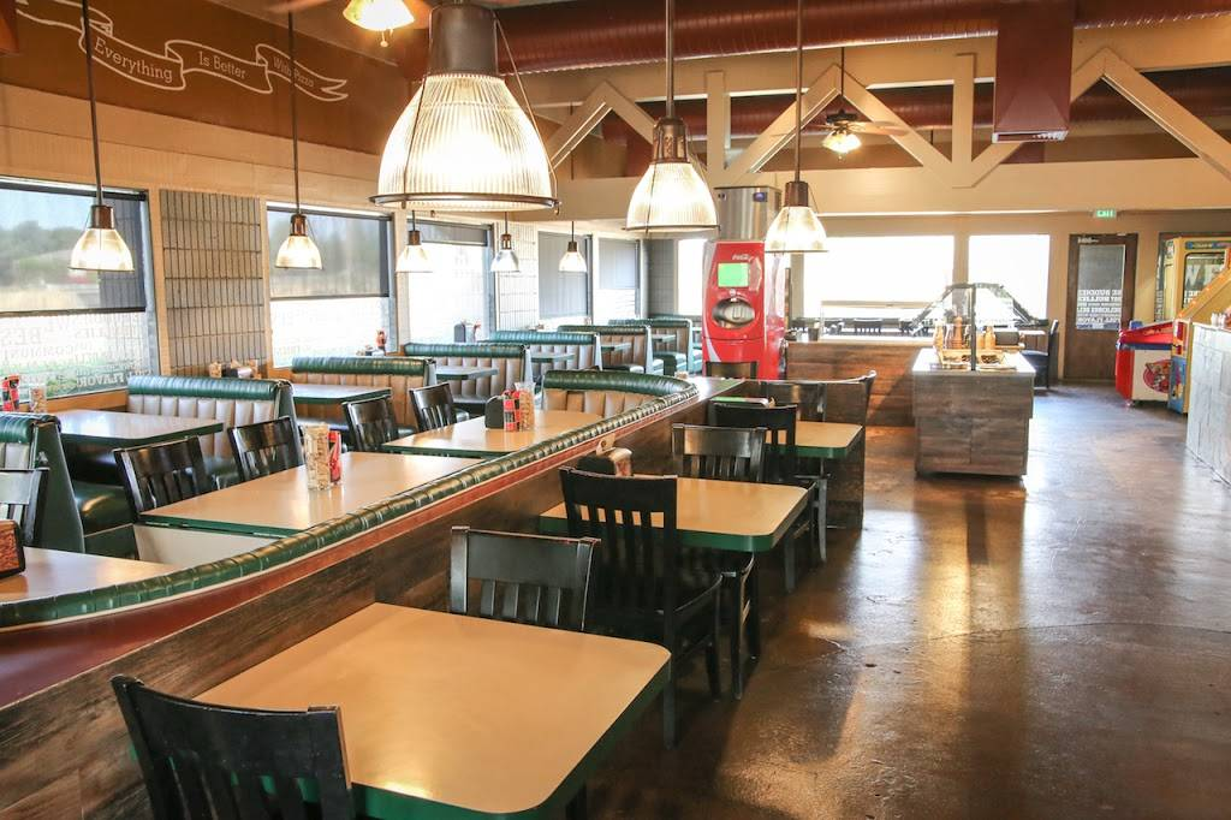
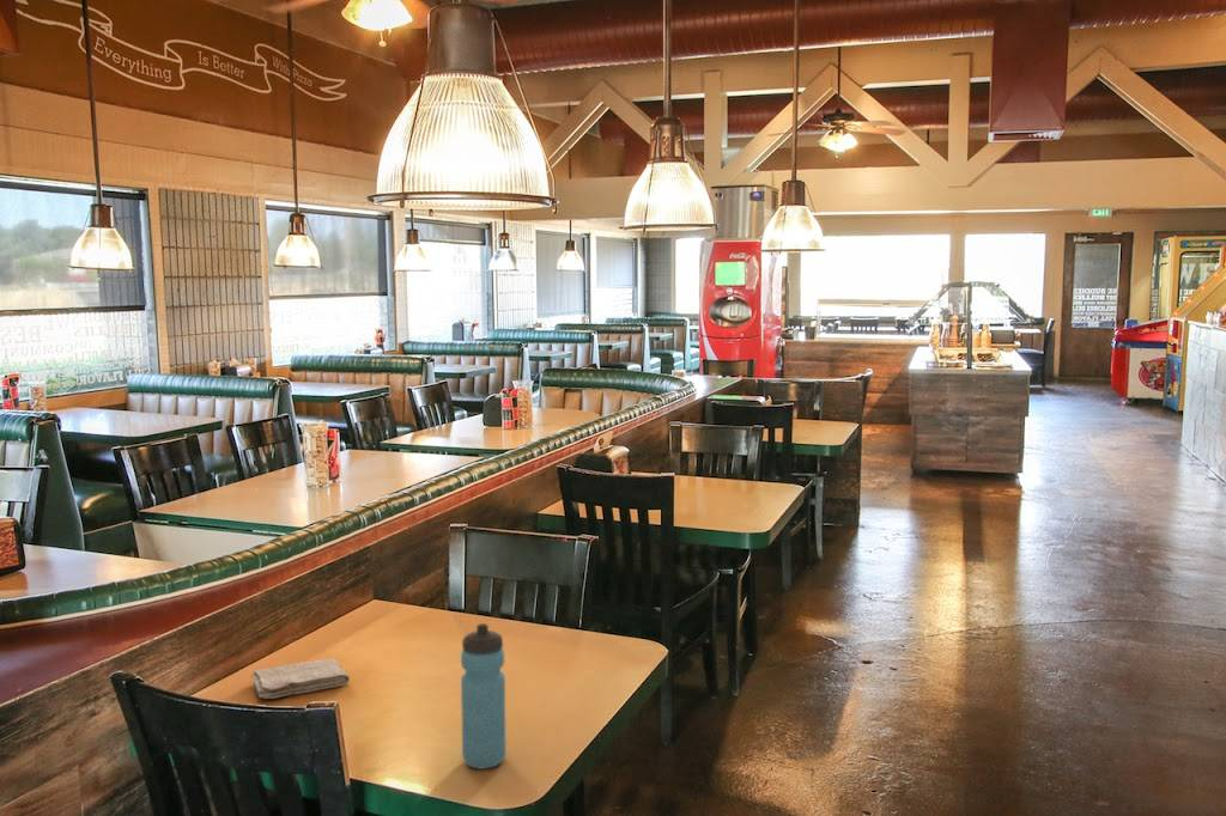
+ washcloth [250,658,351,700]
+ water bottle [460,622,508,771]
